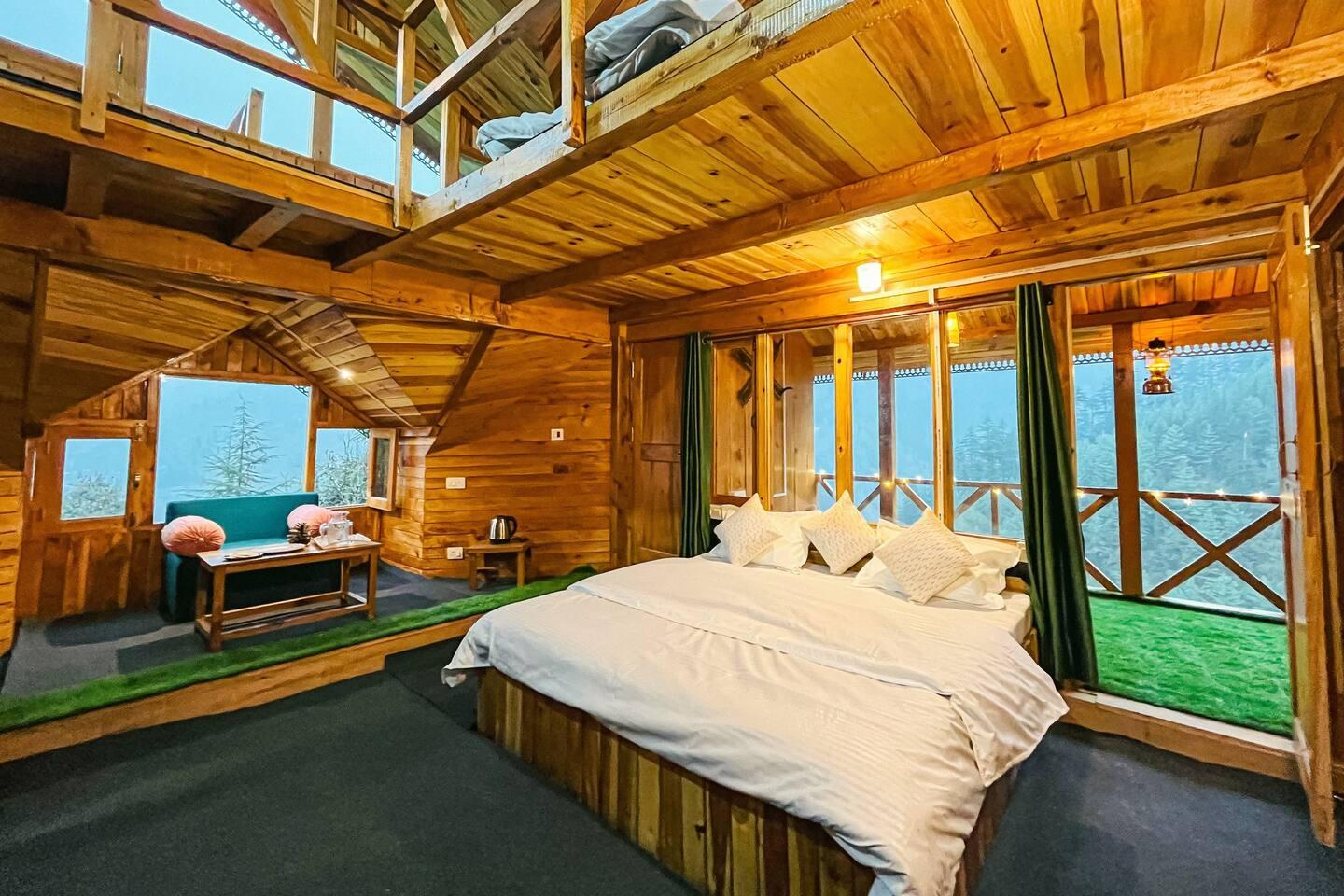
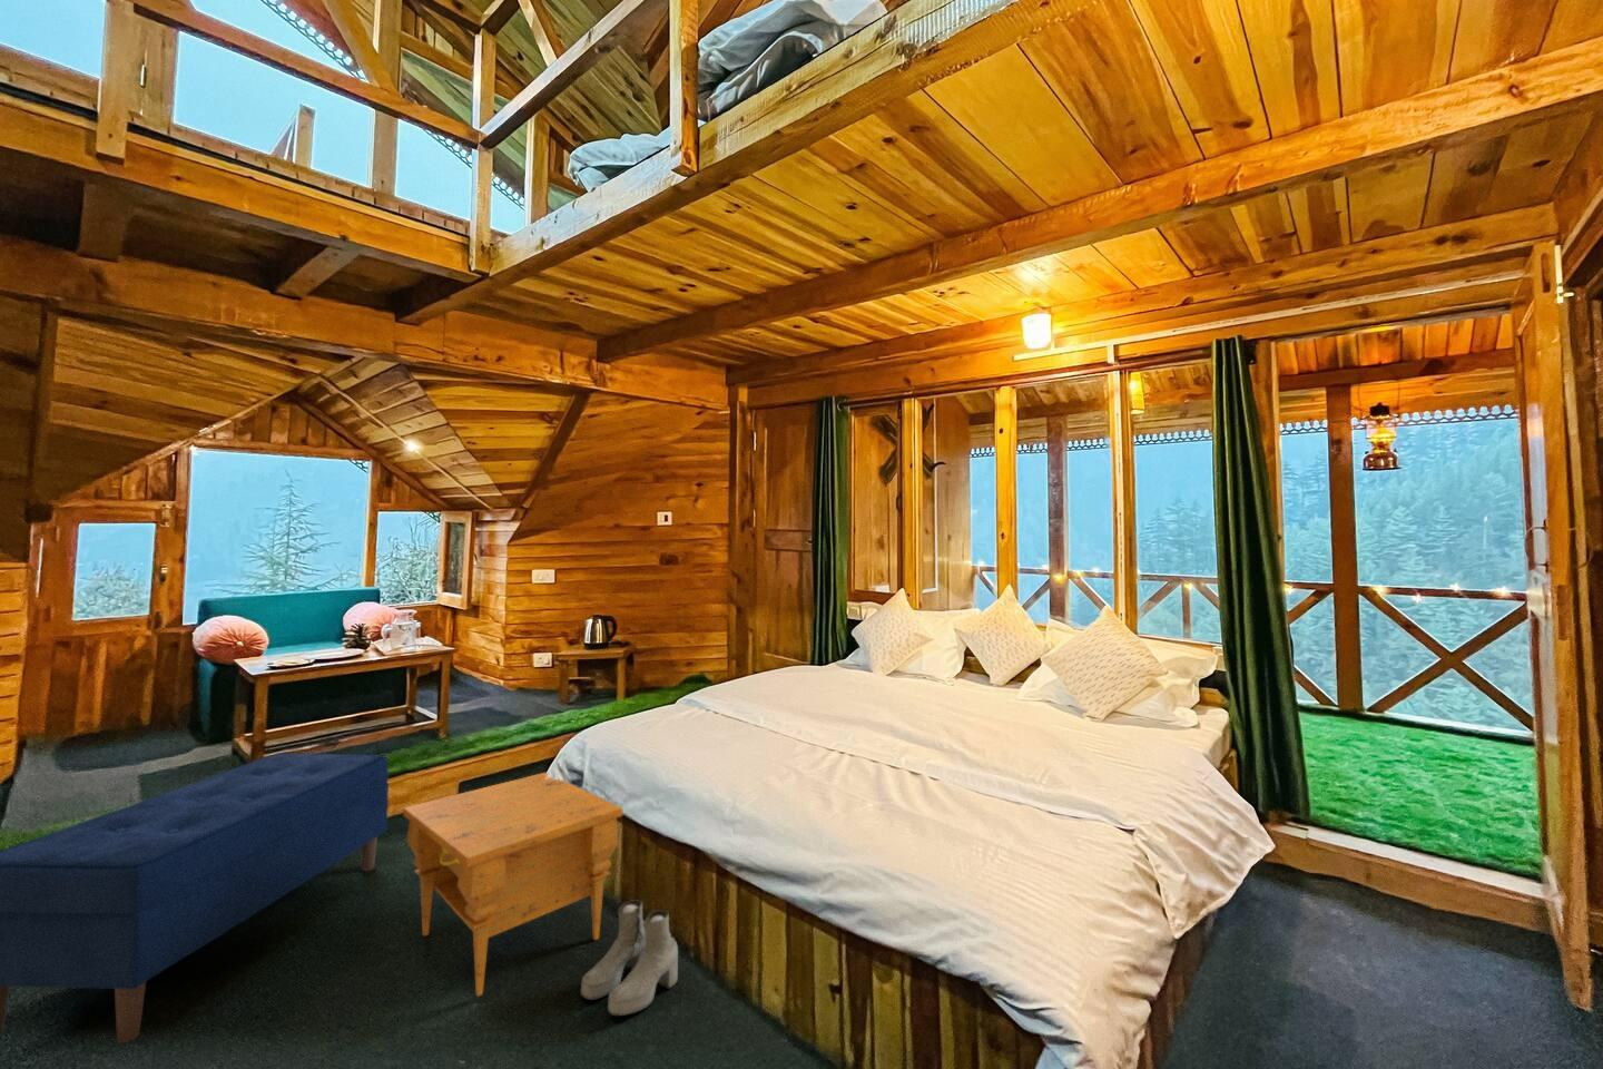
+ nightstand [402,772,624,997]
+ bench [0,752,390,1044]
+ boots [580,900,679,1017]
